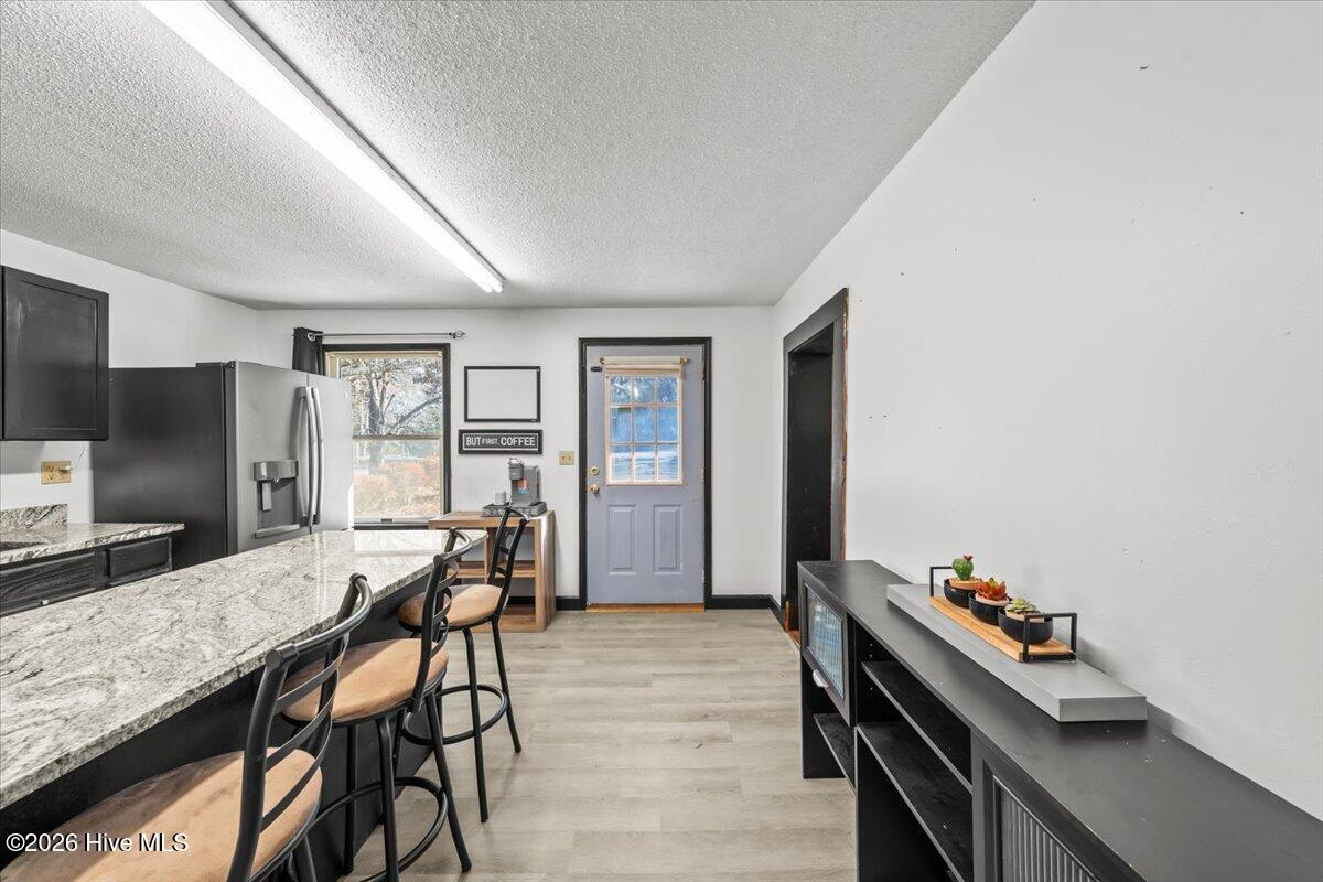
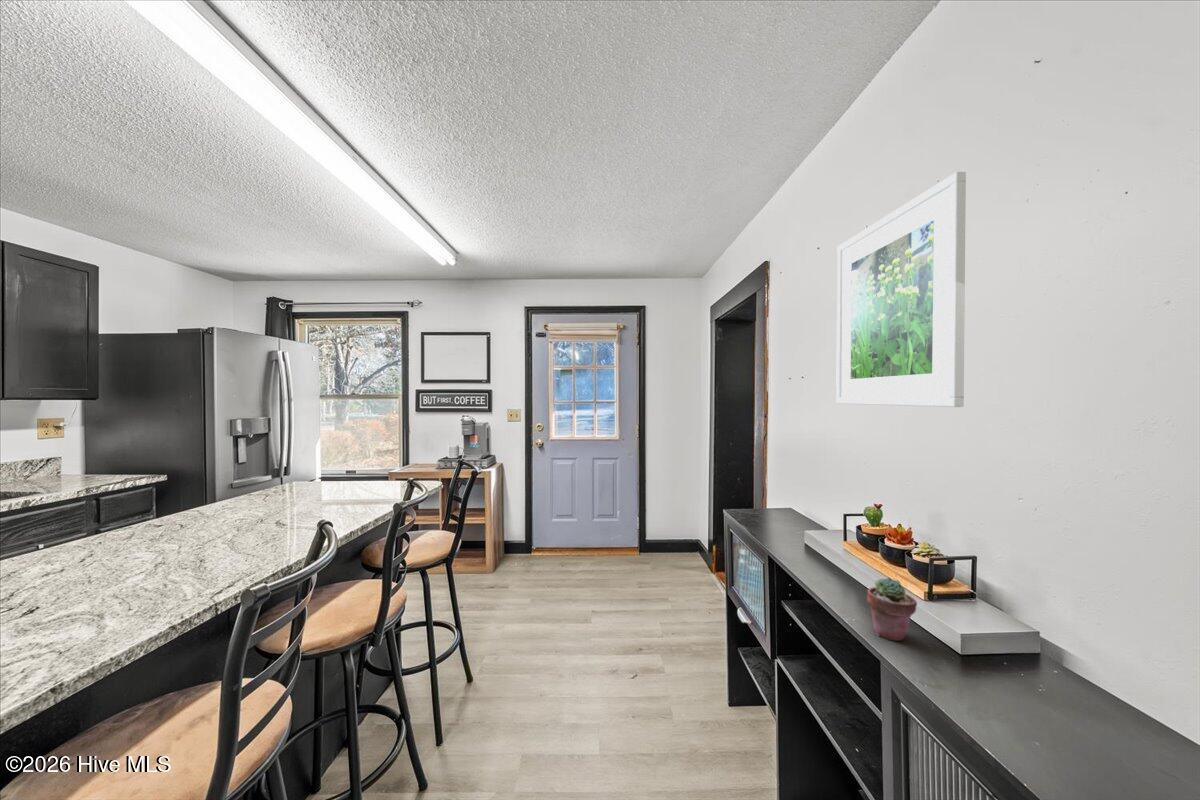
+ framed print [835,171,967,408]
+ potted succulent [866,576,918,642]
